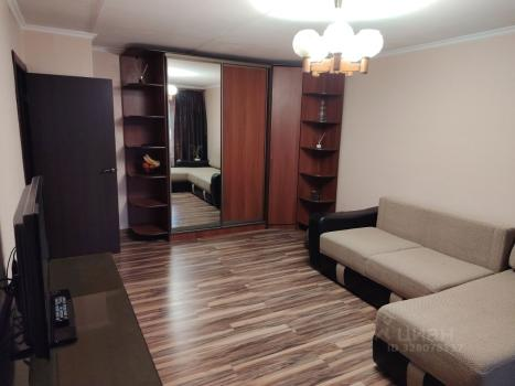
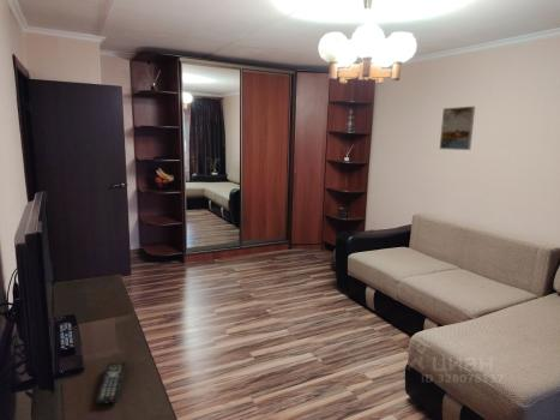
+ remote control [95,360,128,406]
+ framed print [439,106,476,151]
